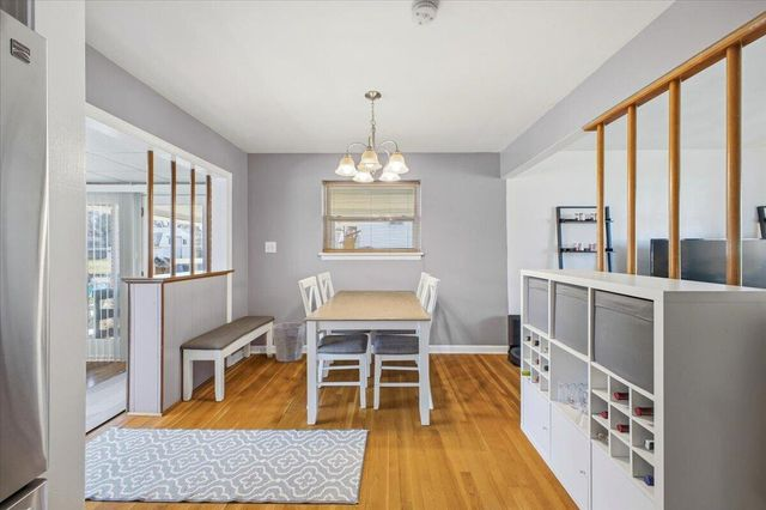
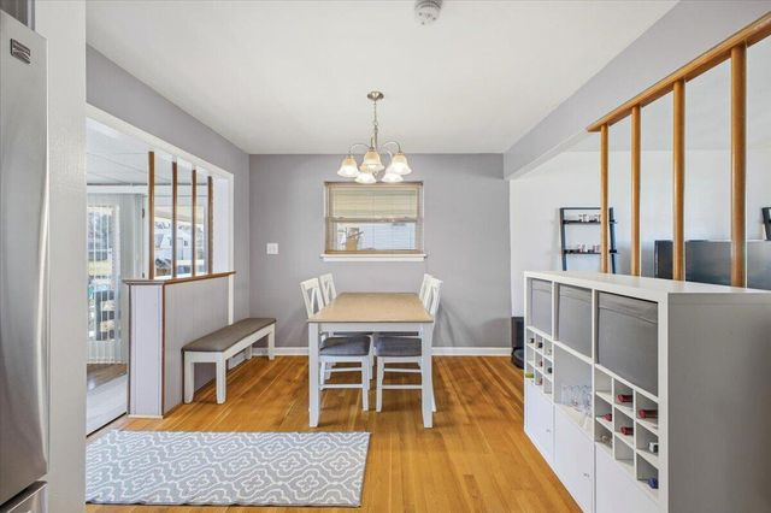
- waste bin [270,321,308,363]
